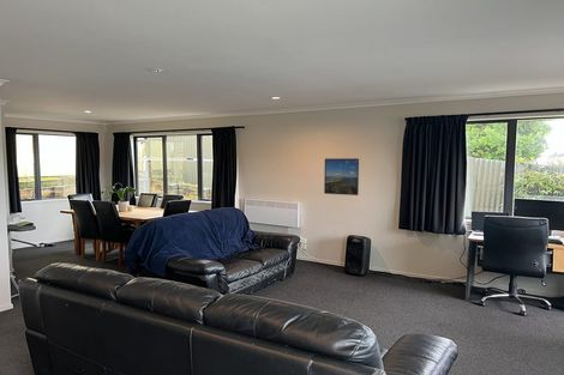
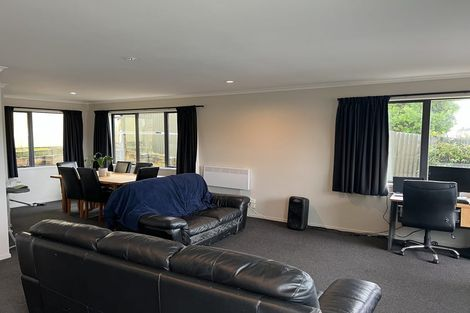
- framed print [323,157,360,196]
